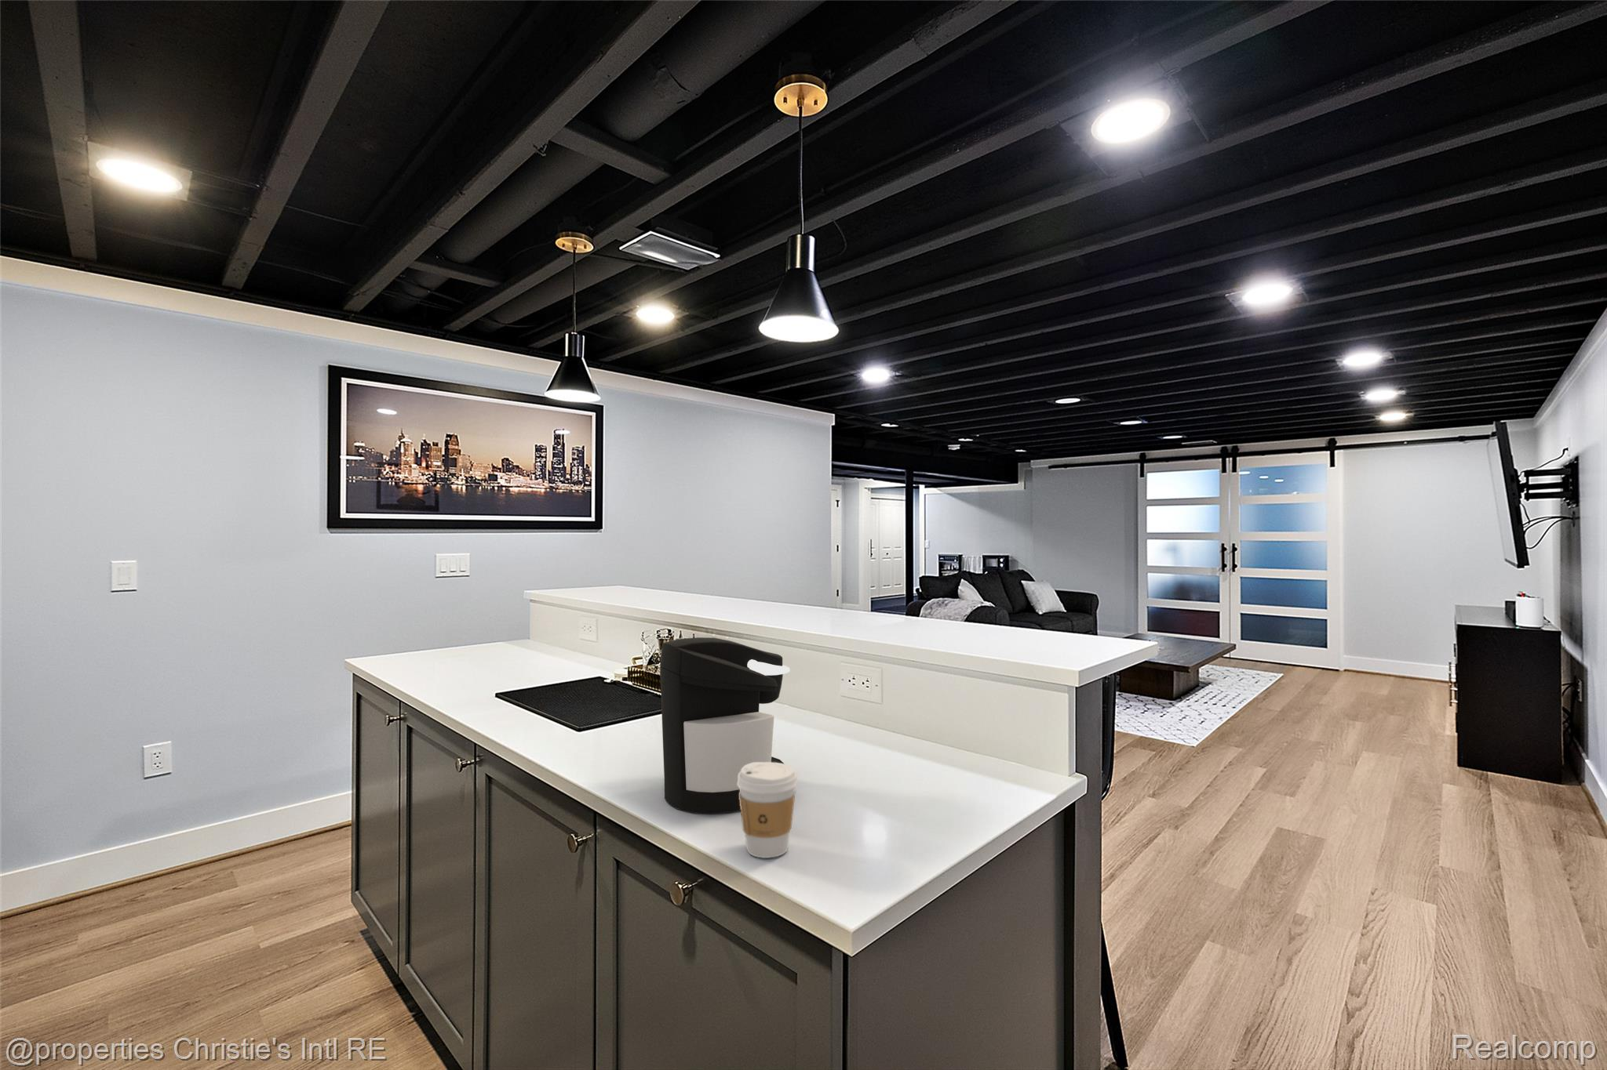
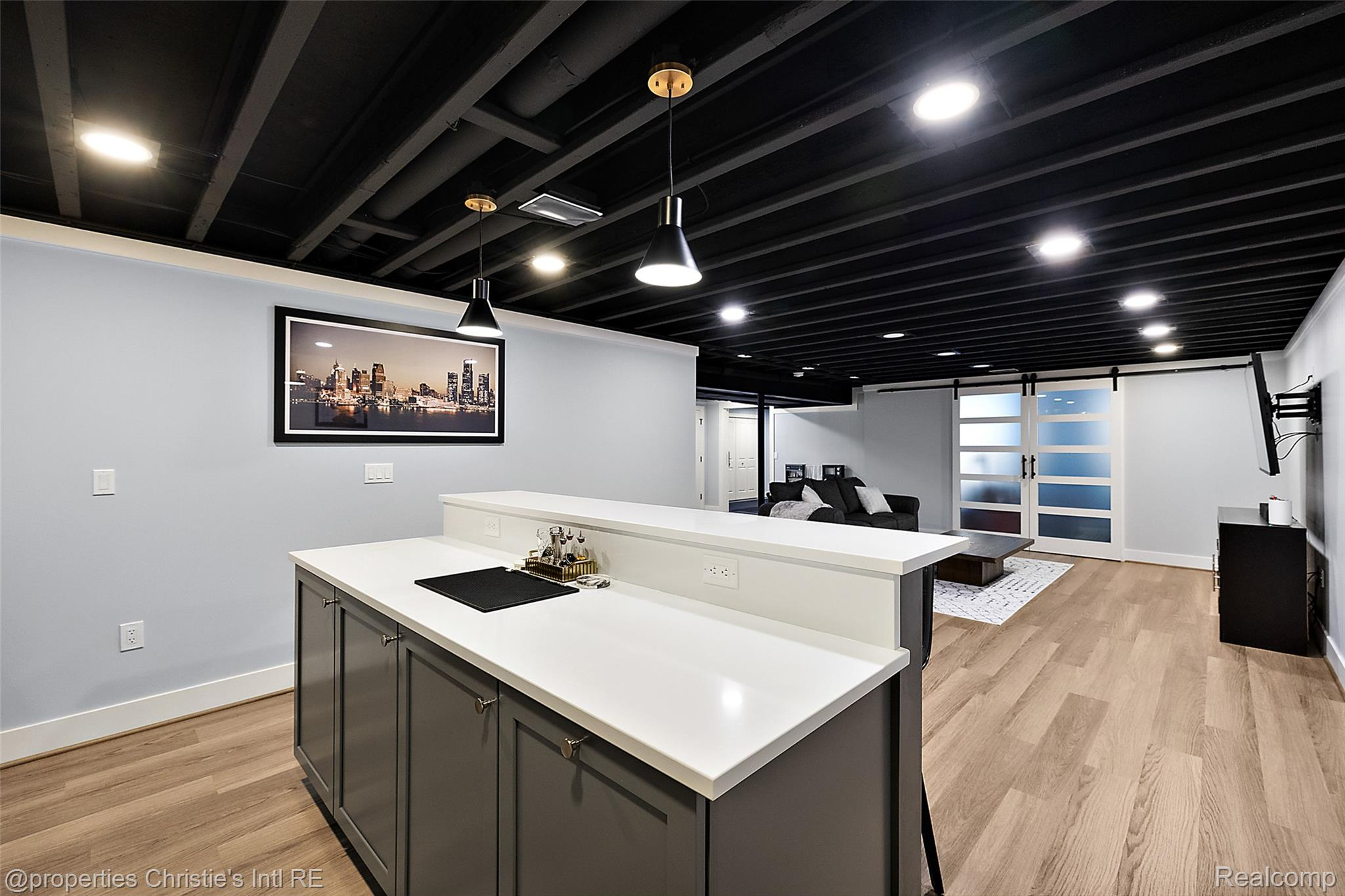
- coffee maker [660,637,791,814]
- coffee cup [737,763,798,859]
